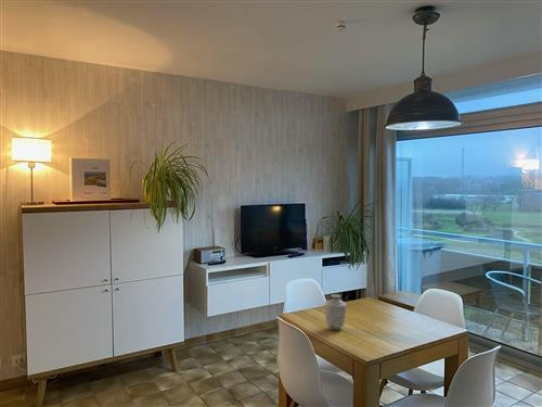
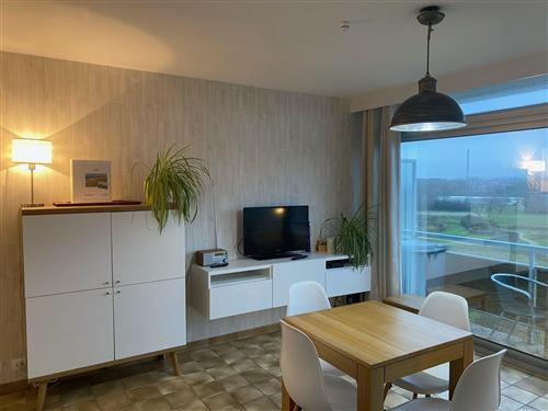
- vase [324,293,347,332]
